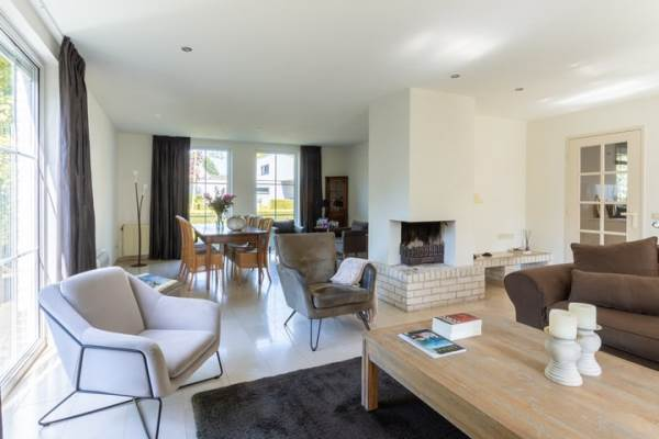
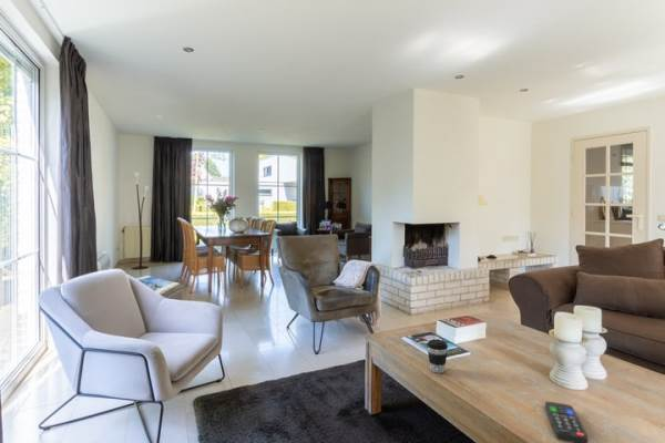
+ remote control [544,400,589,443]
+ coffee cup [426,339,449,374]
